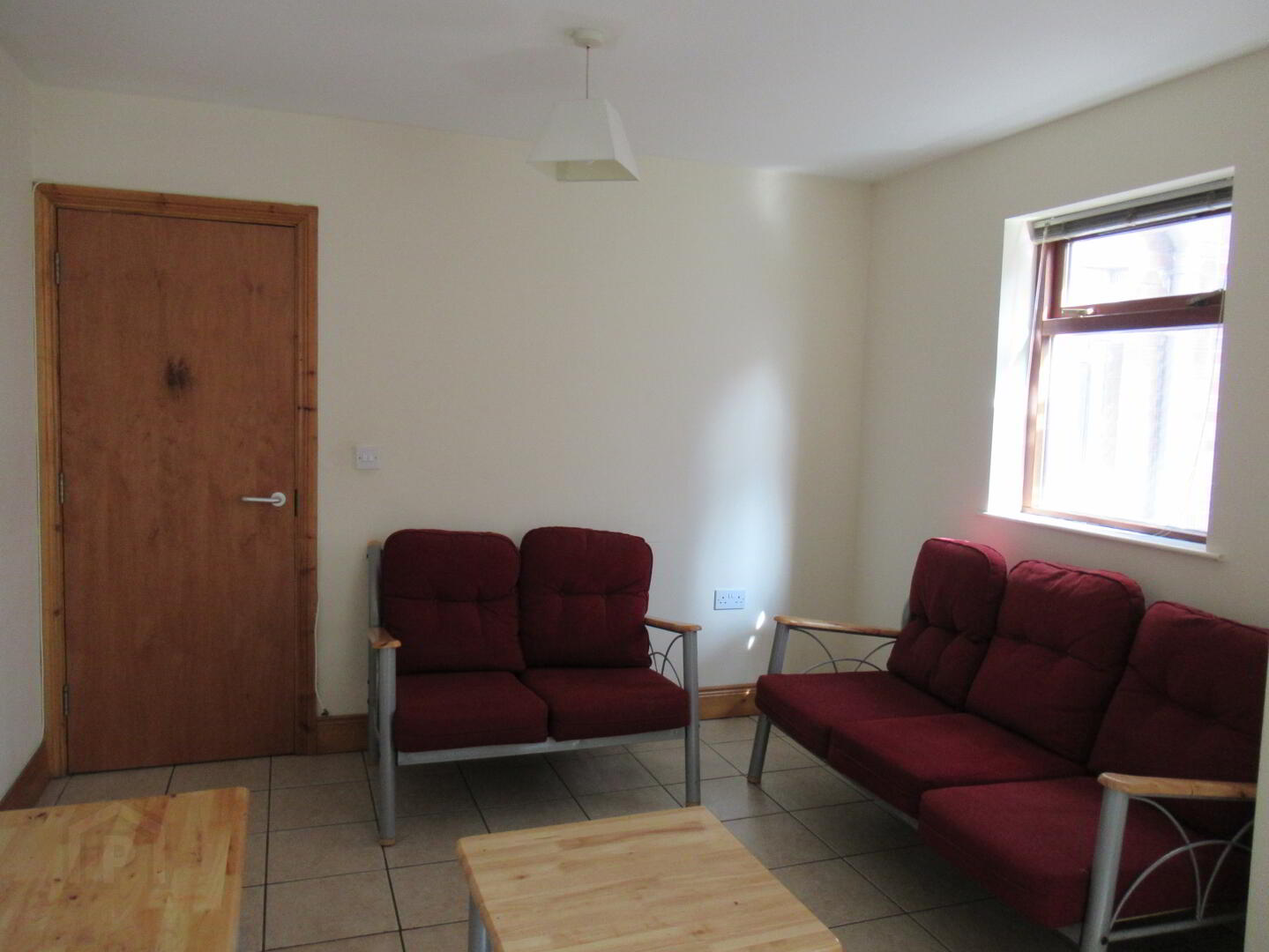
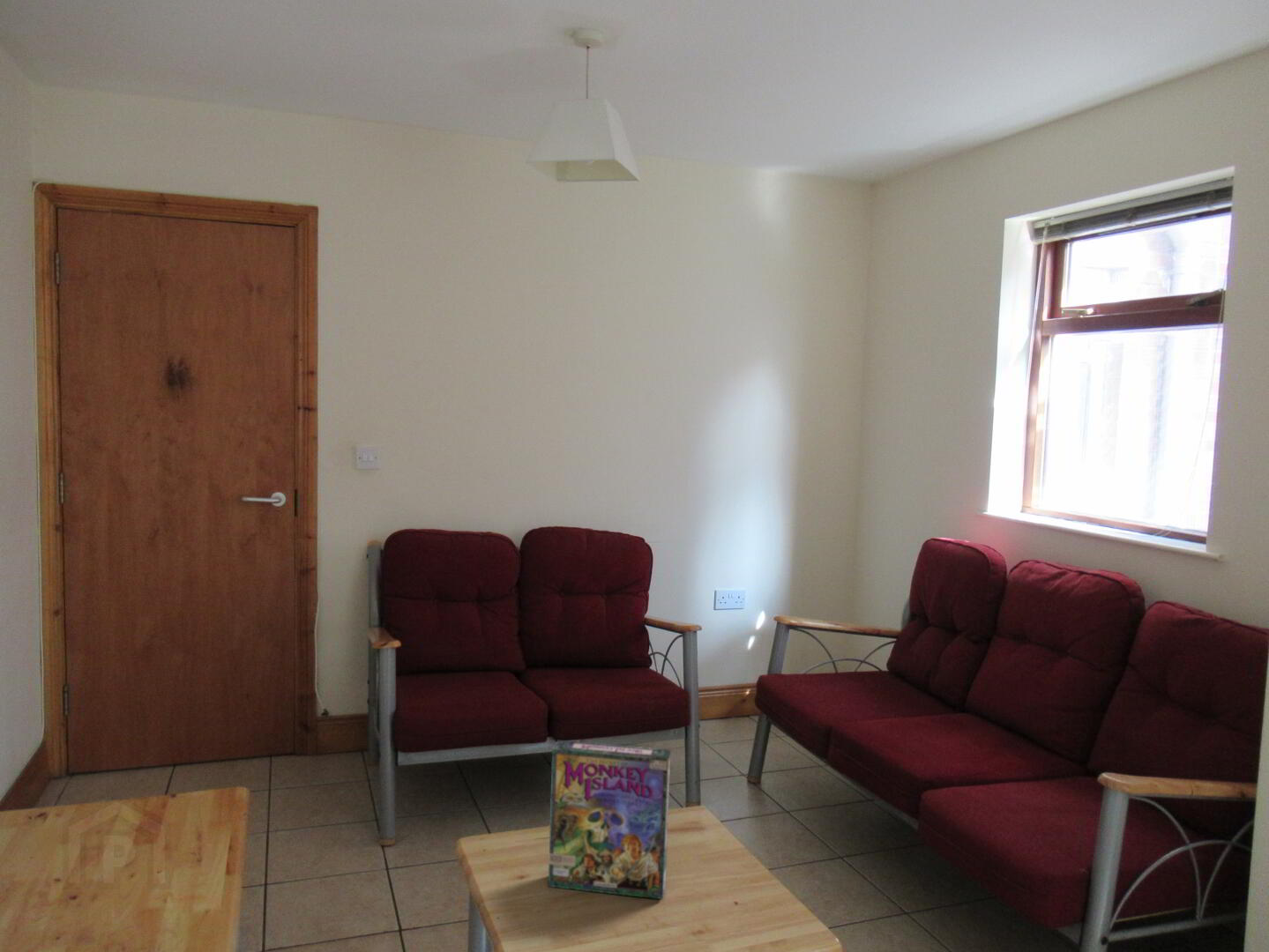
+ game box [548,740,672,900]
